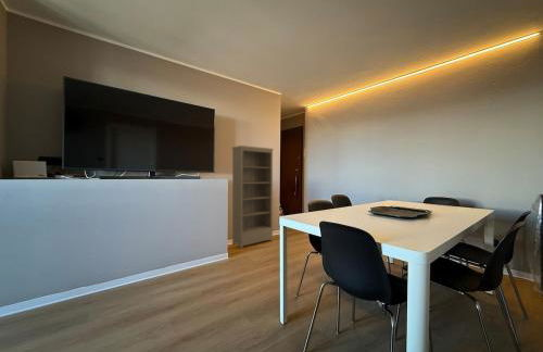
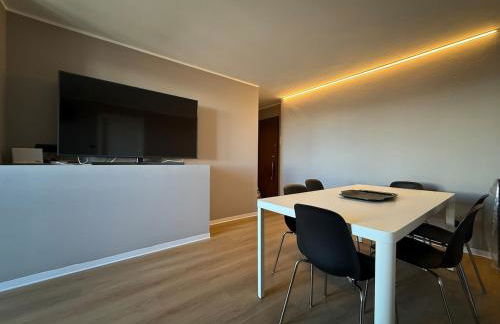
- bookshelf [231,144,275,250]
